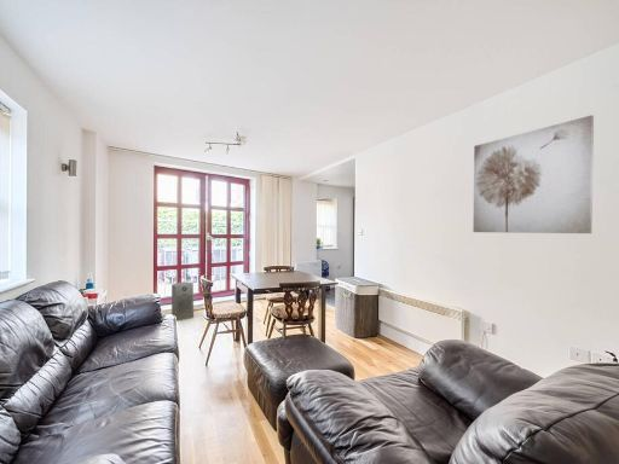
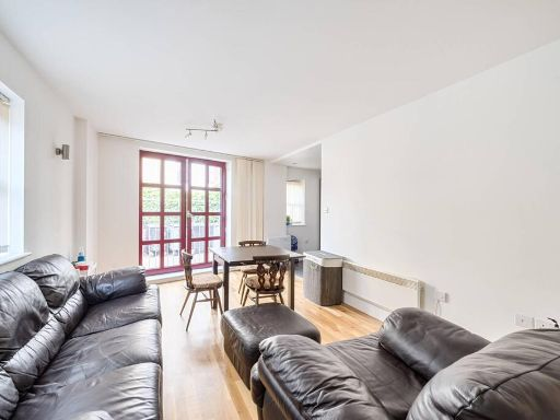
- fan [170,282,195,321]
- wall art [472,114,595,234]
